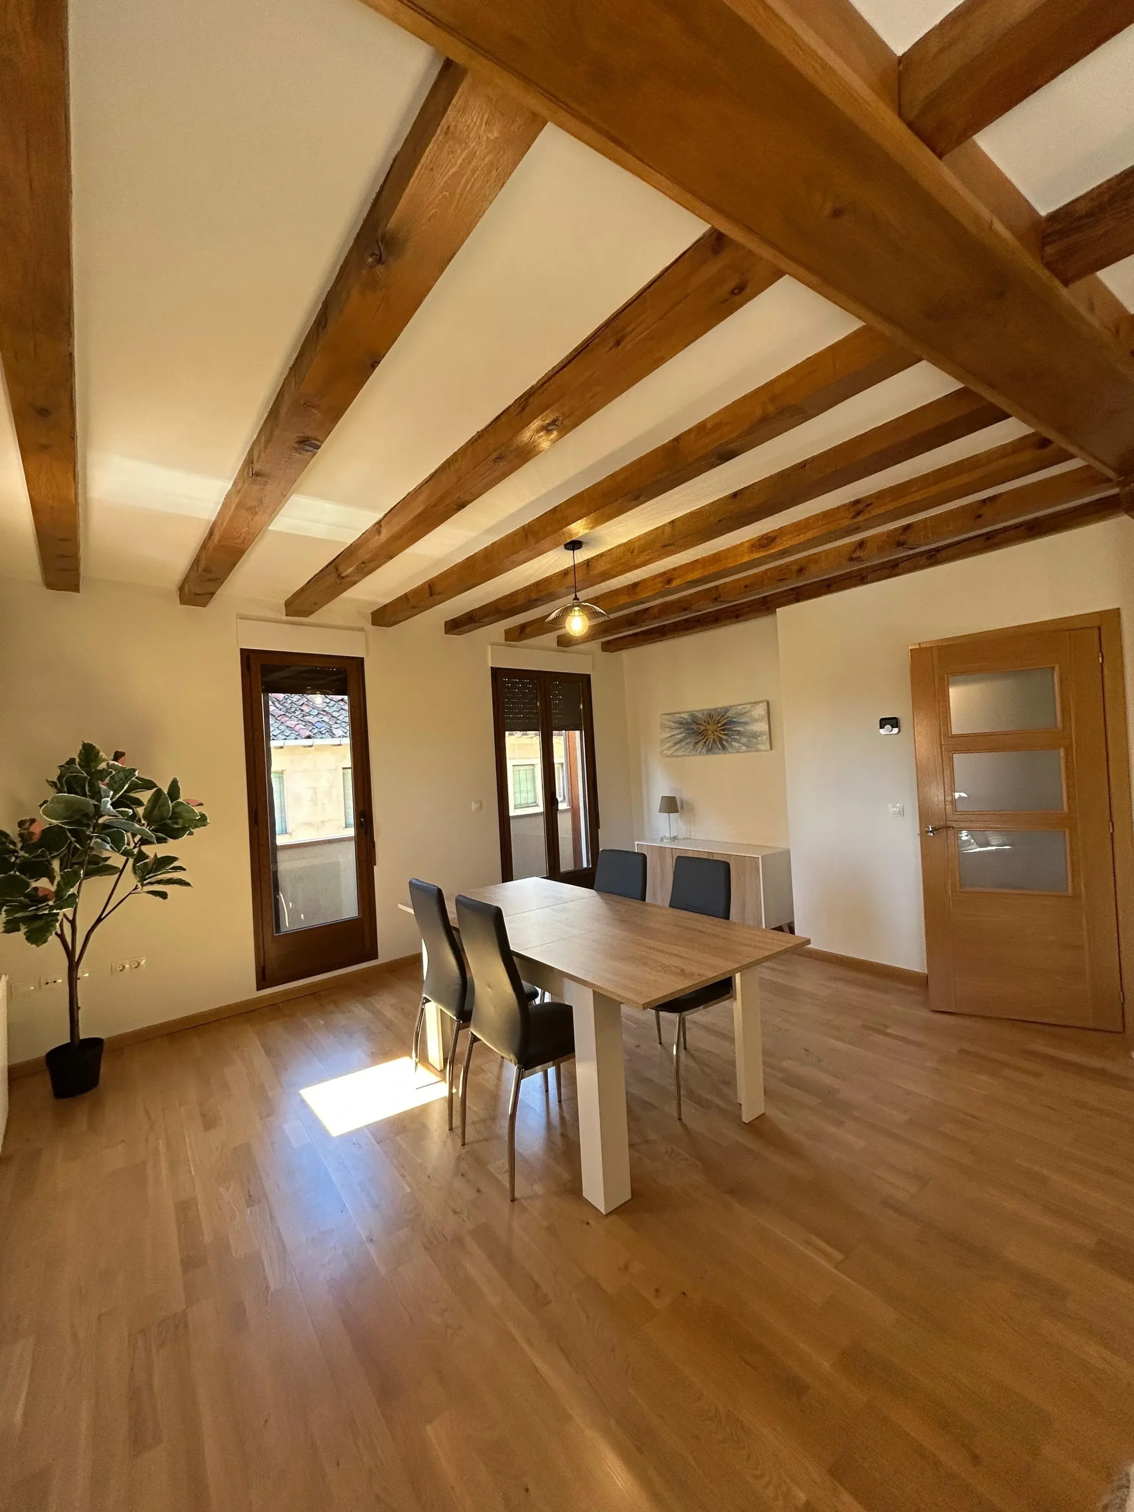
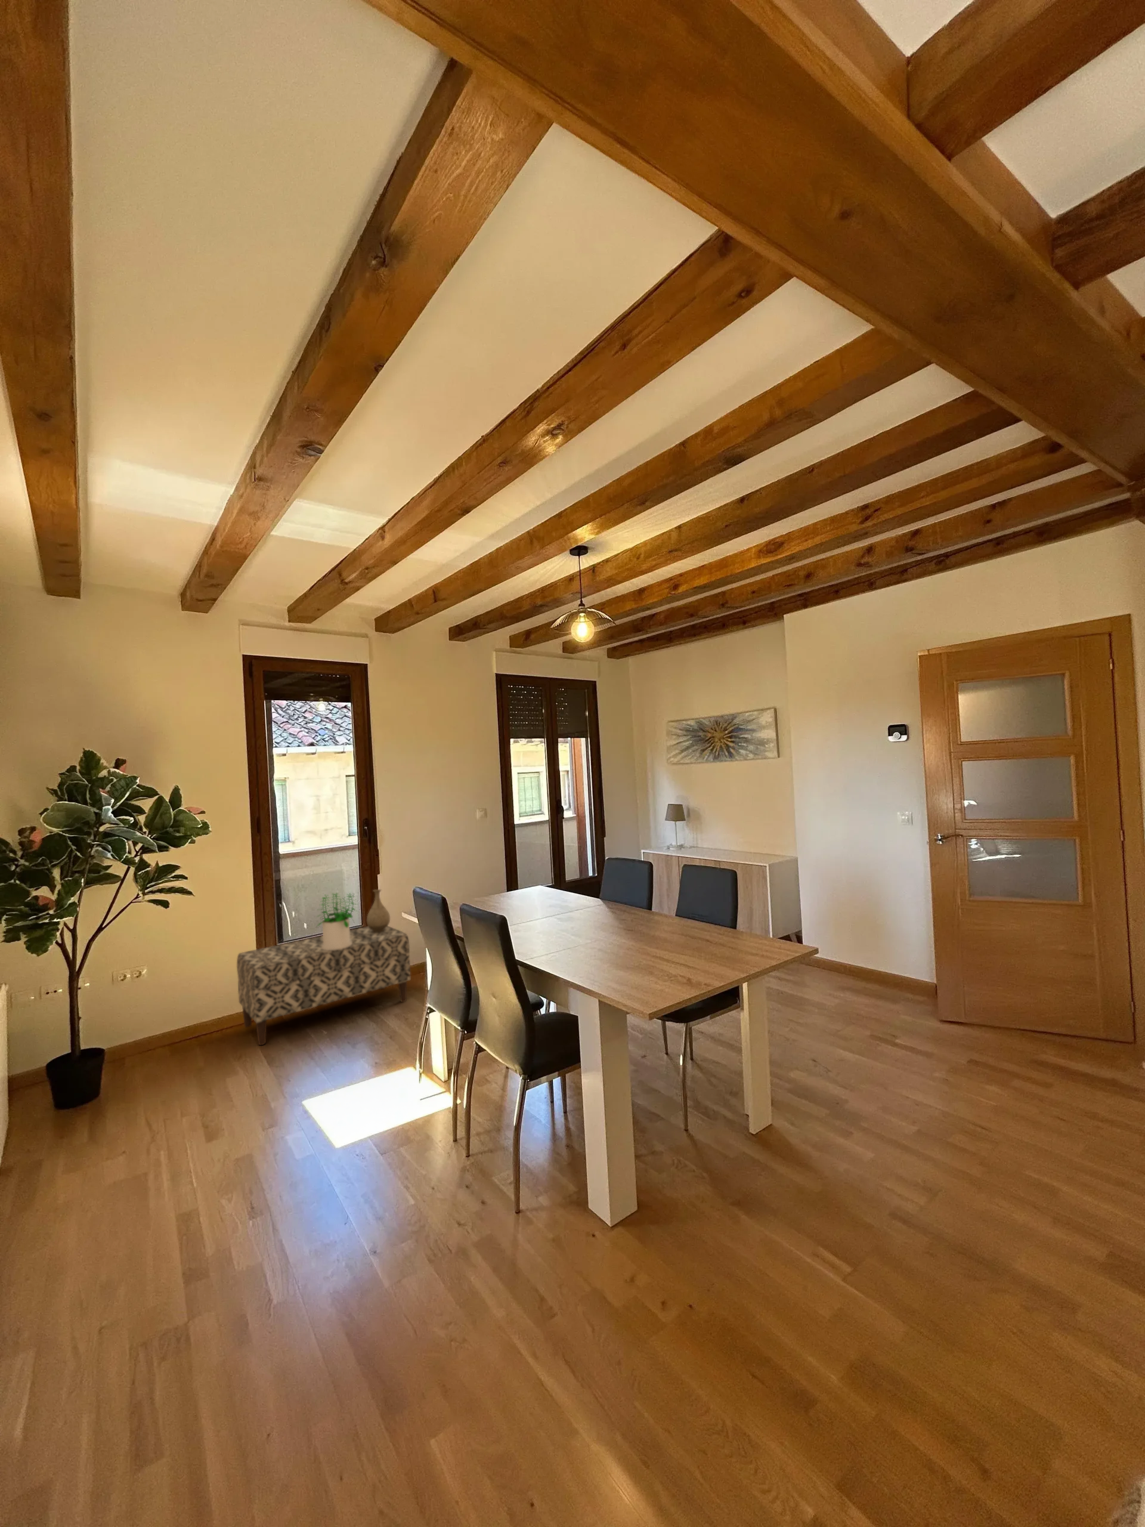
+ vase [366,889,391,932]
+ potted plant [316,892,360,950]
+ bench [236,925,411,1046]
